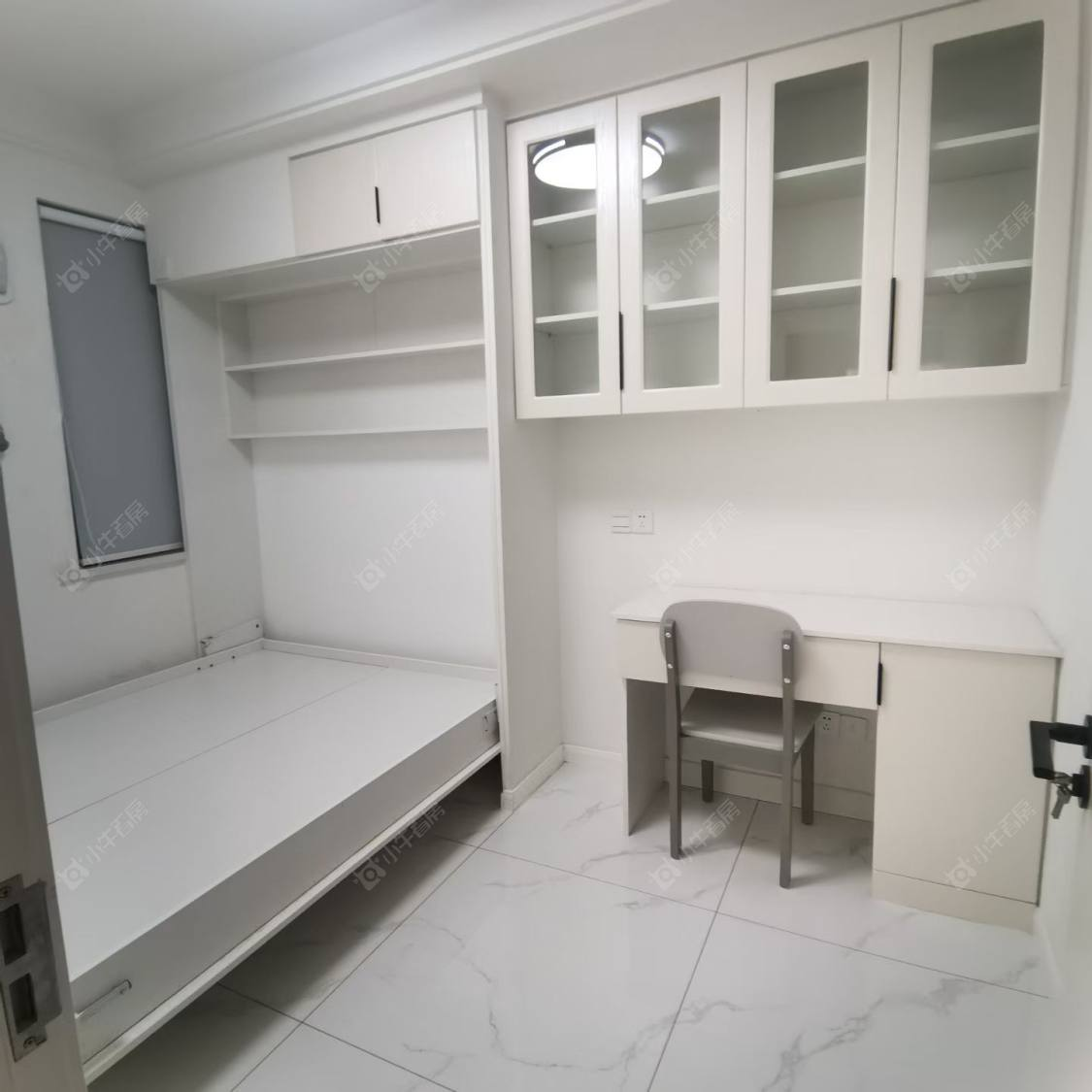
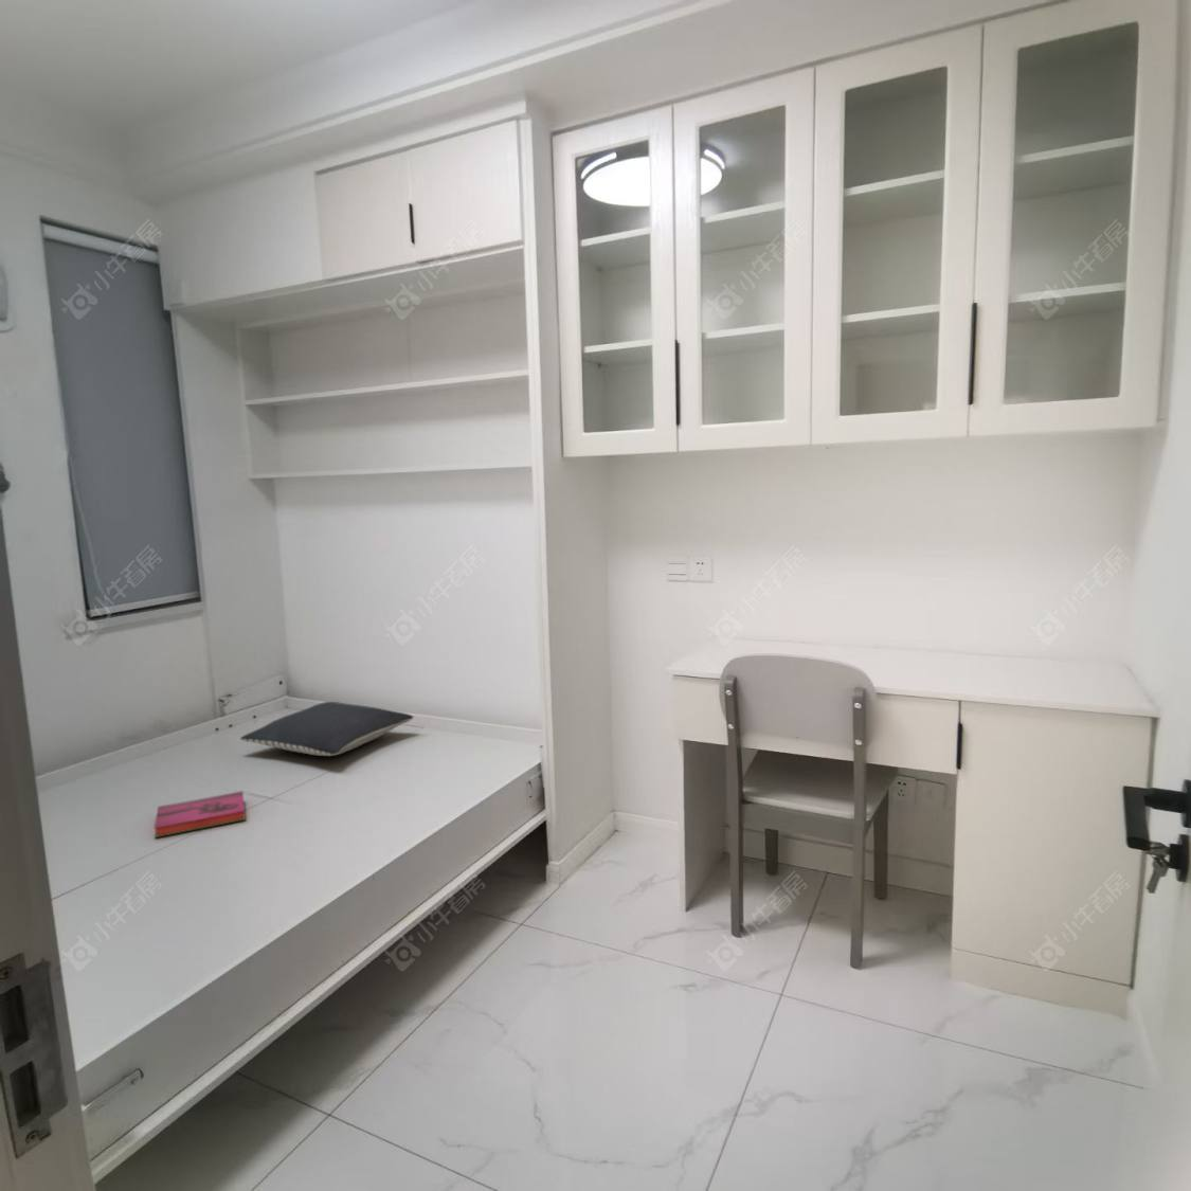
+ pillow [239,701,416,757]
+ hardback book [154,790,246,839]
